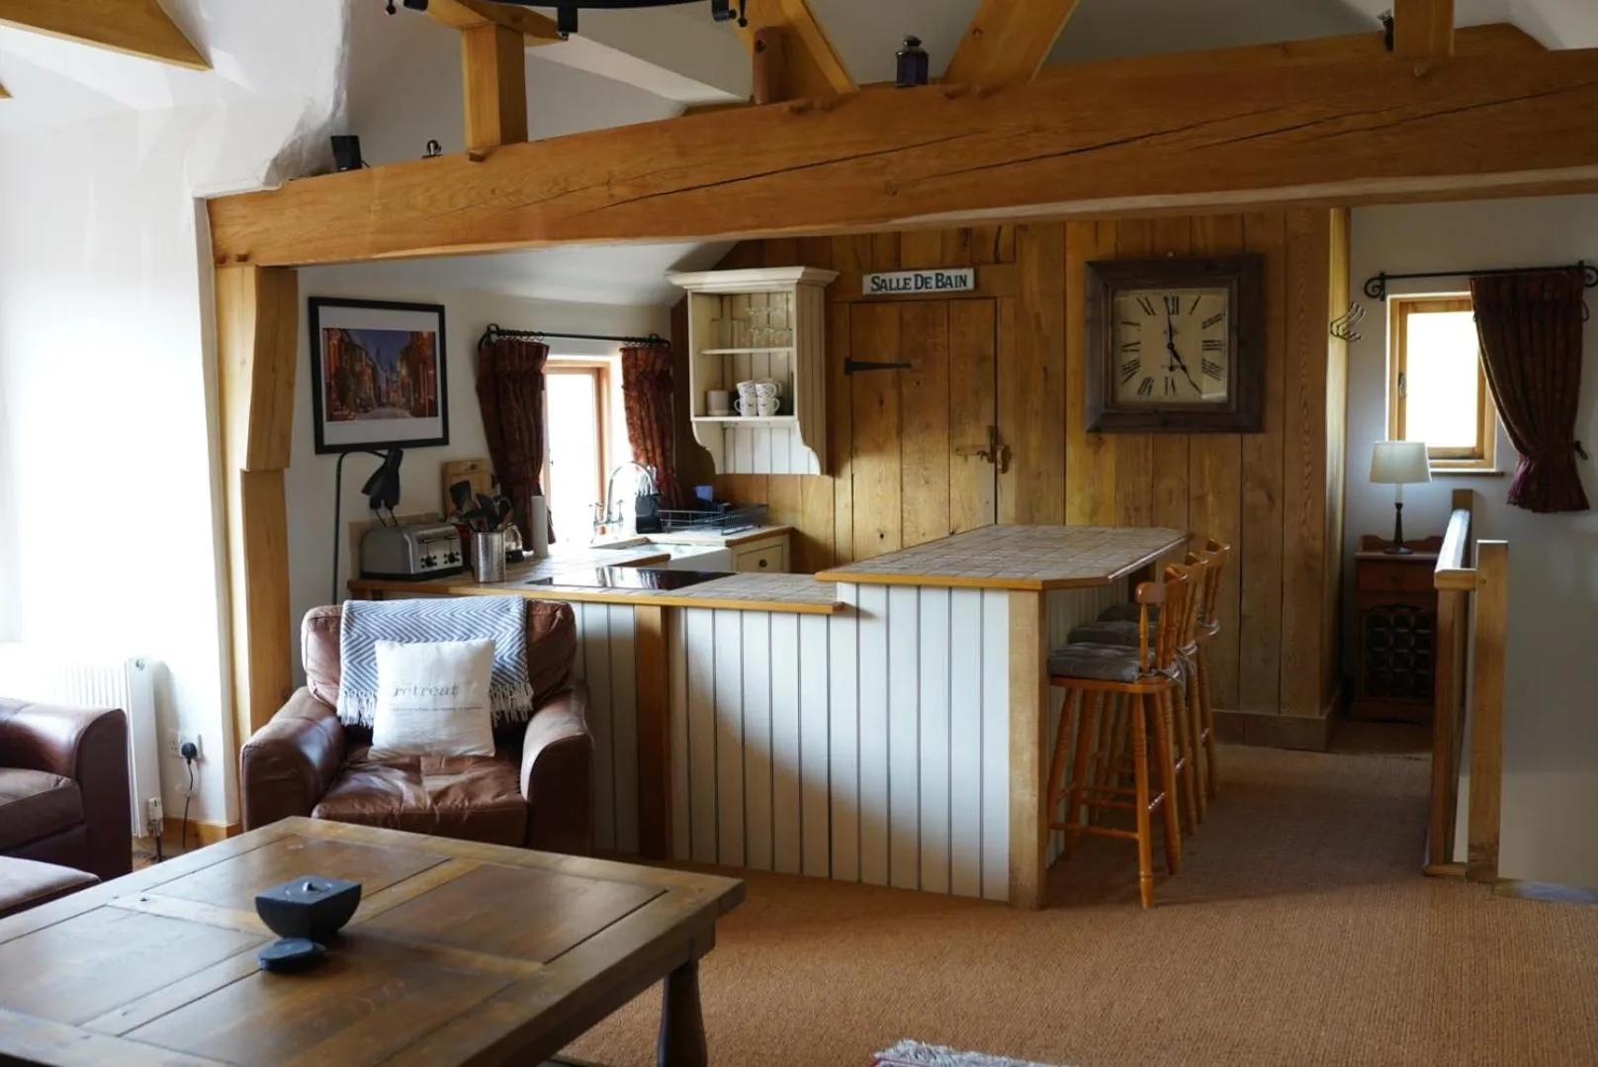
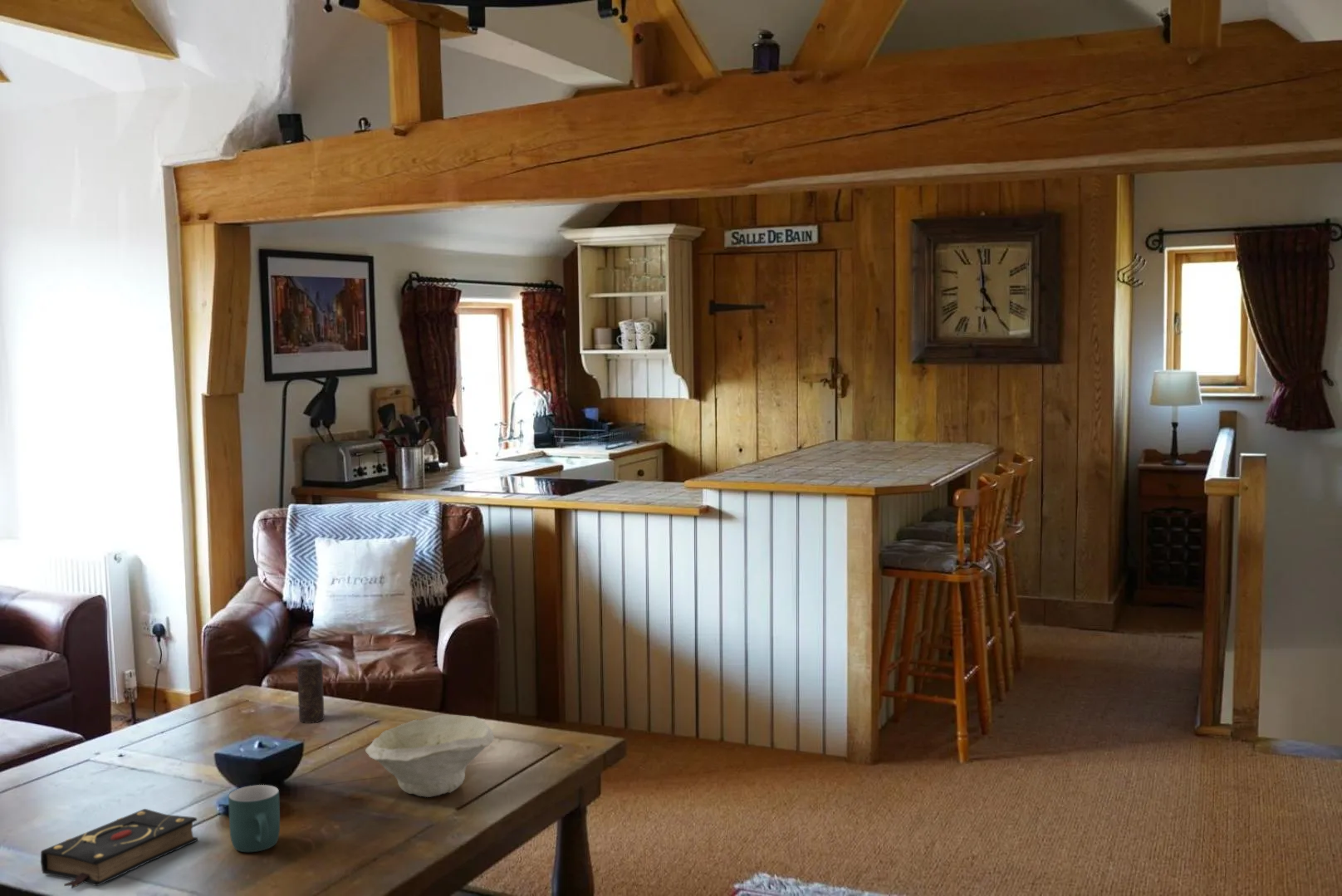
+ book [40,808,198,889]
+ bowl [365,714,495,798]
+ mug [228,784,281,853]
+ candle [296,658,326,724]
